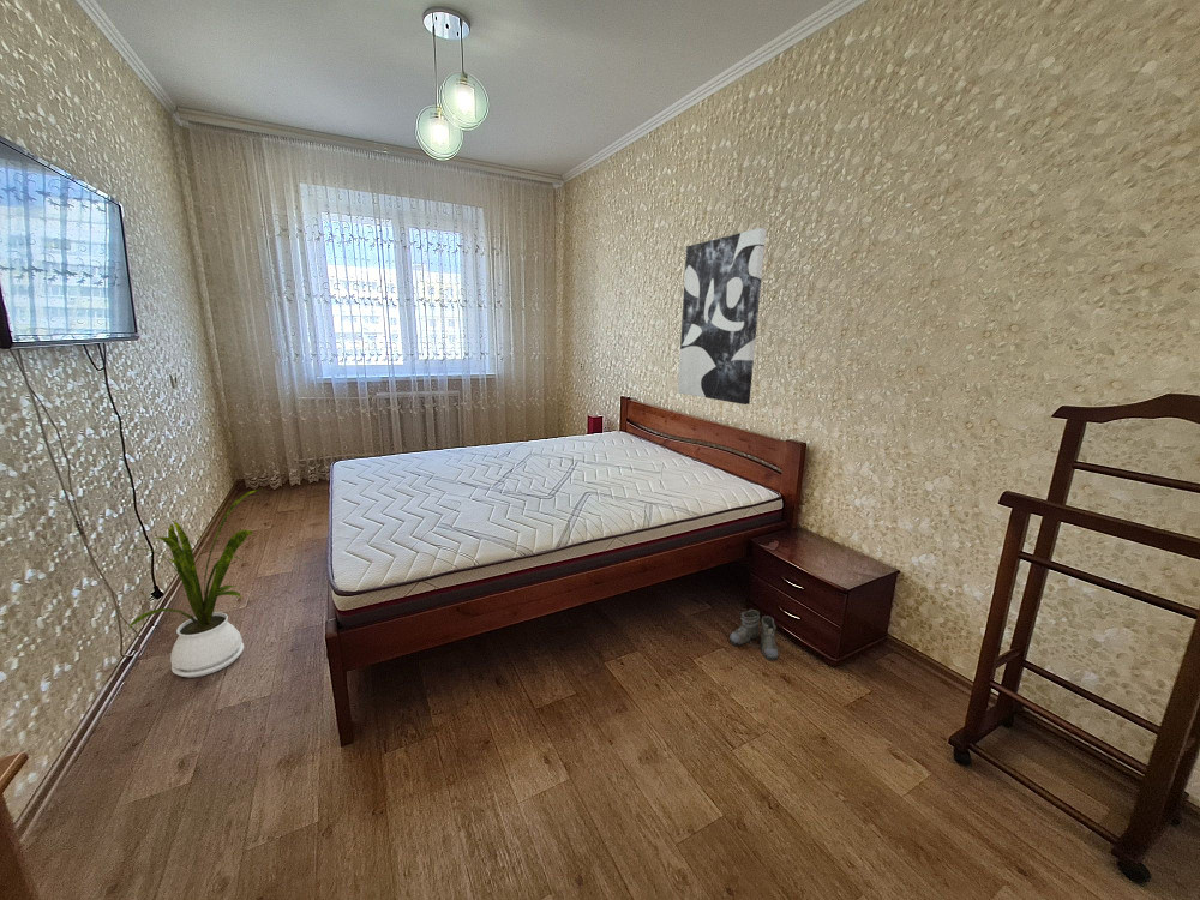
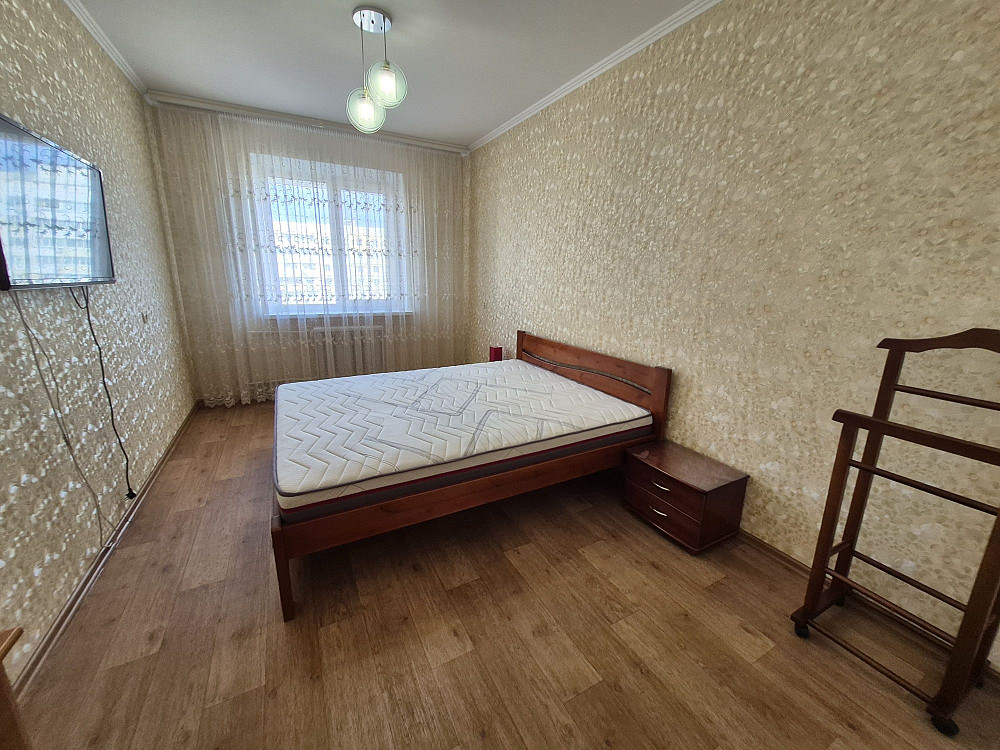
- wall art [677,227,767,406]
- boots [728,608,784,661]
- house plant [124,487,263,678]
